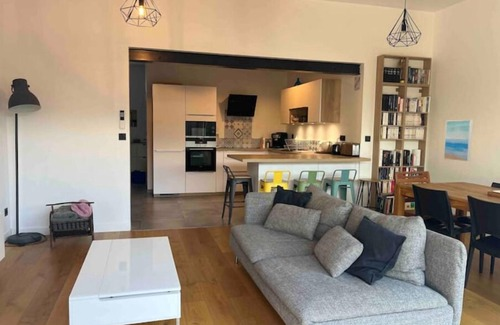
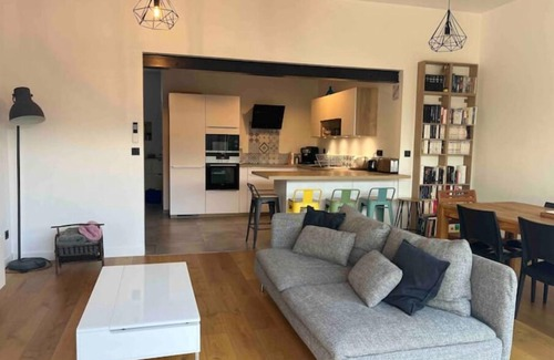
- wall art [443,119,474,162]
